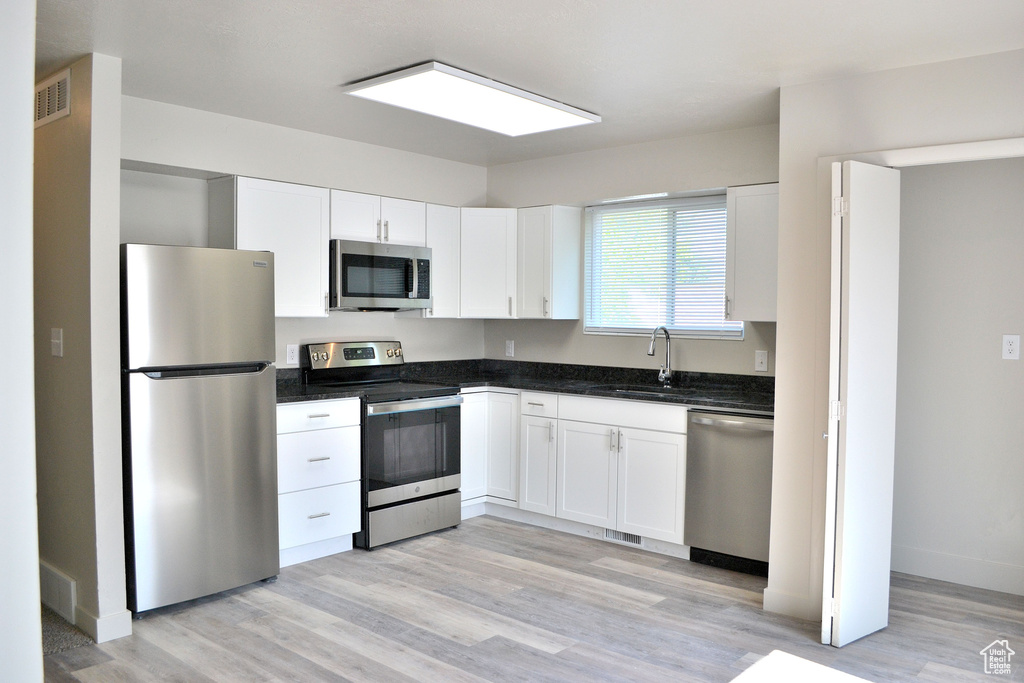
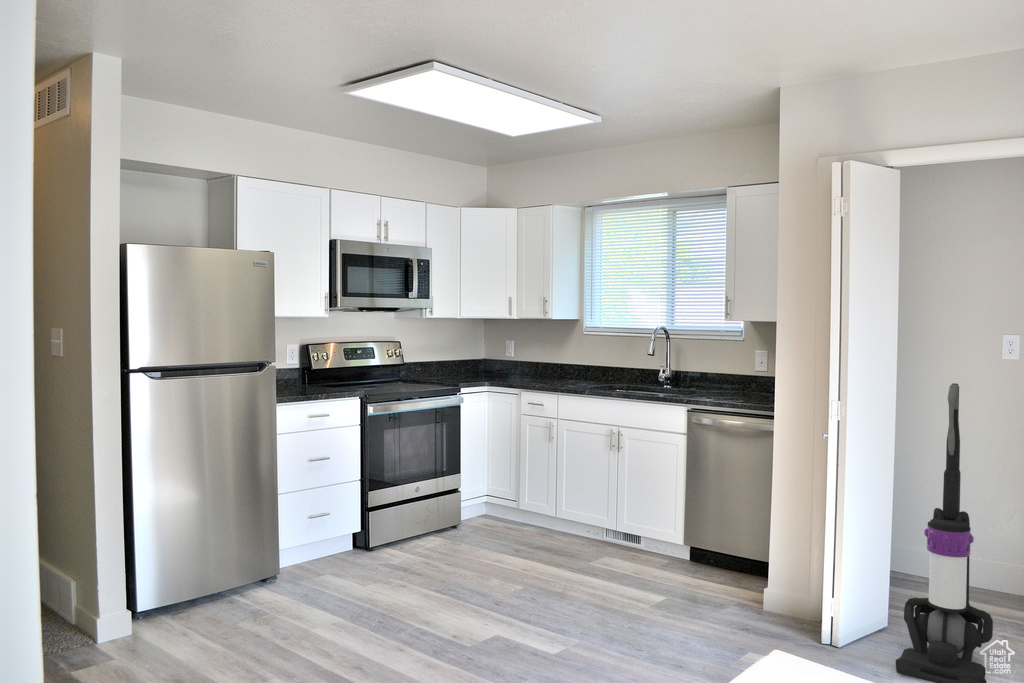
+ vacuum cleaner [895,382,994,683]
